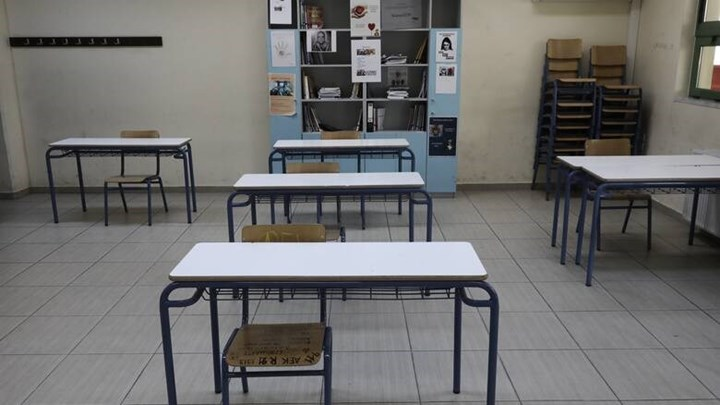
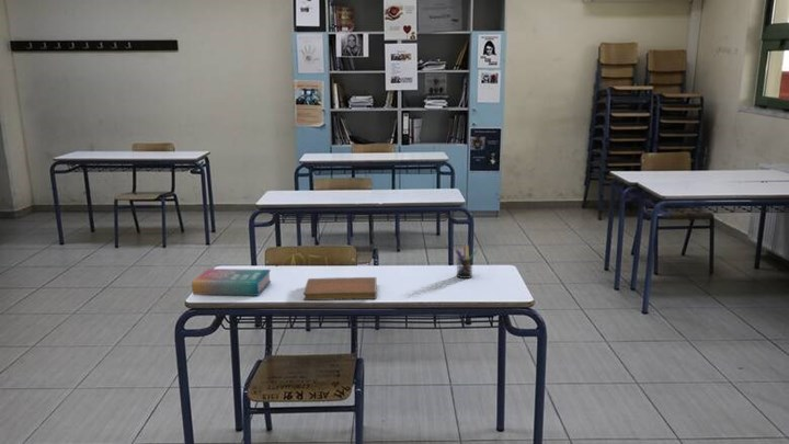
+ pen holder [454,244,478,280]
+ notebook [302,276,378,301]
+ book [191,267,272,296]
